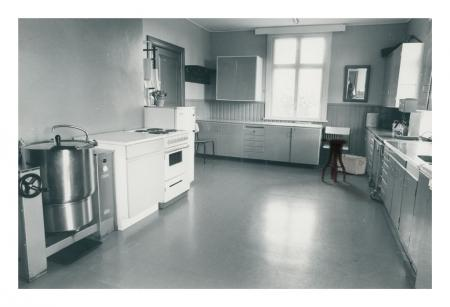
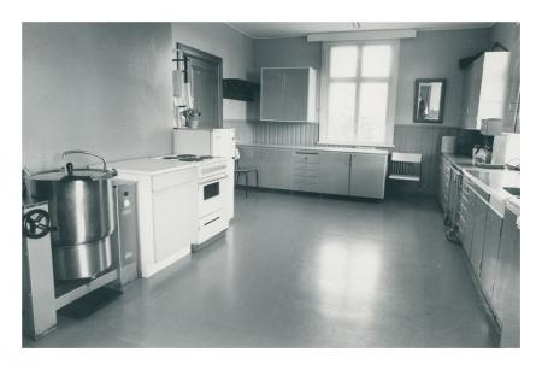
- storage bin [337,153,367,175]
- stool [320,137,349,184]
